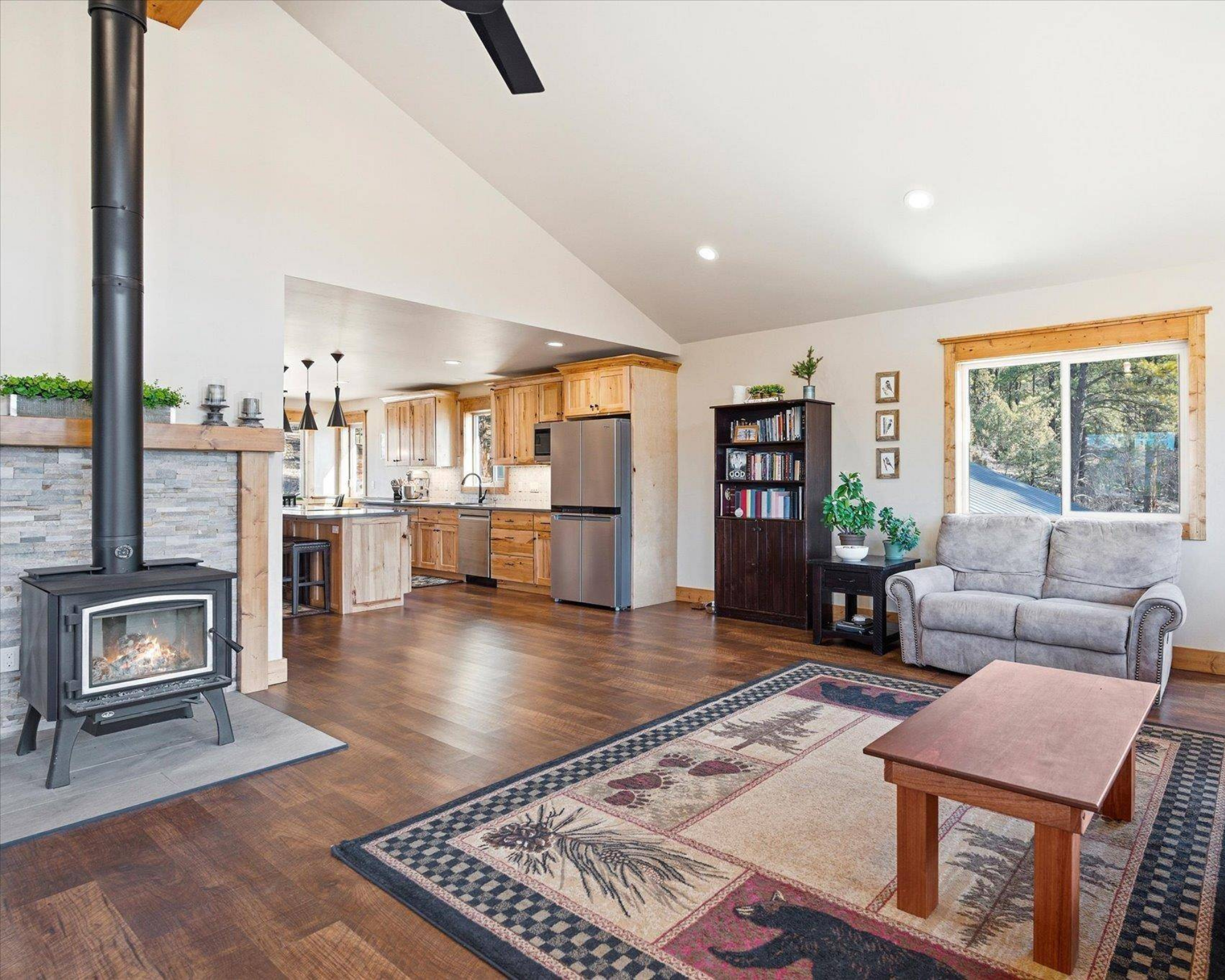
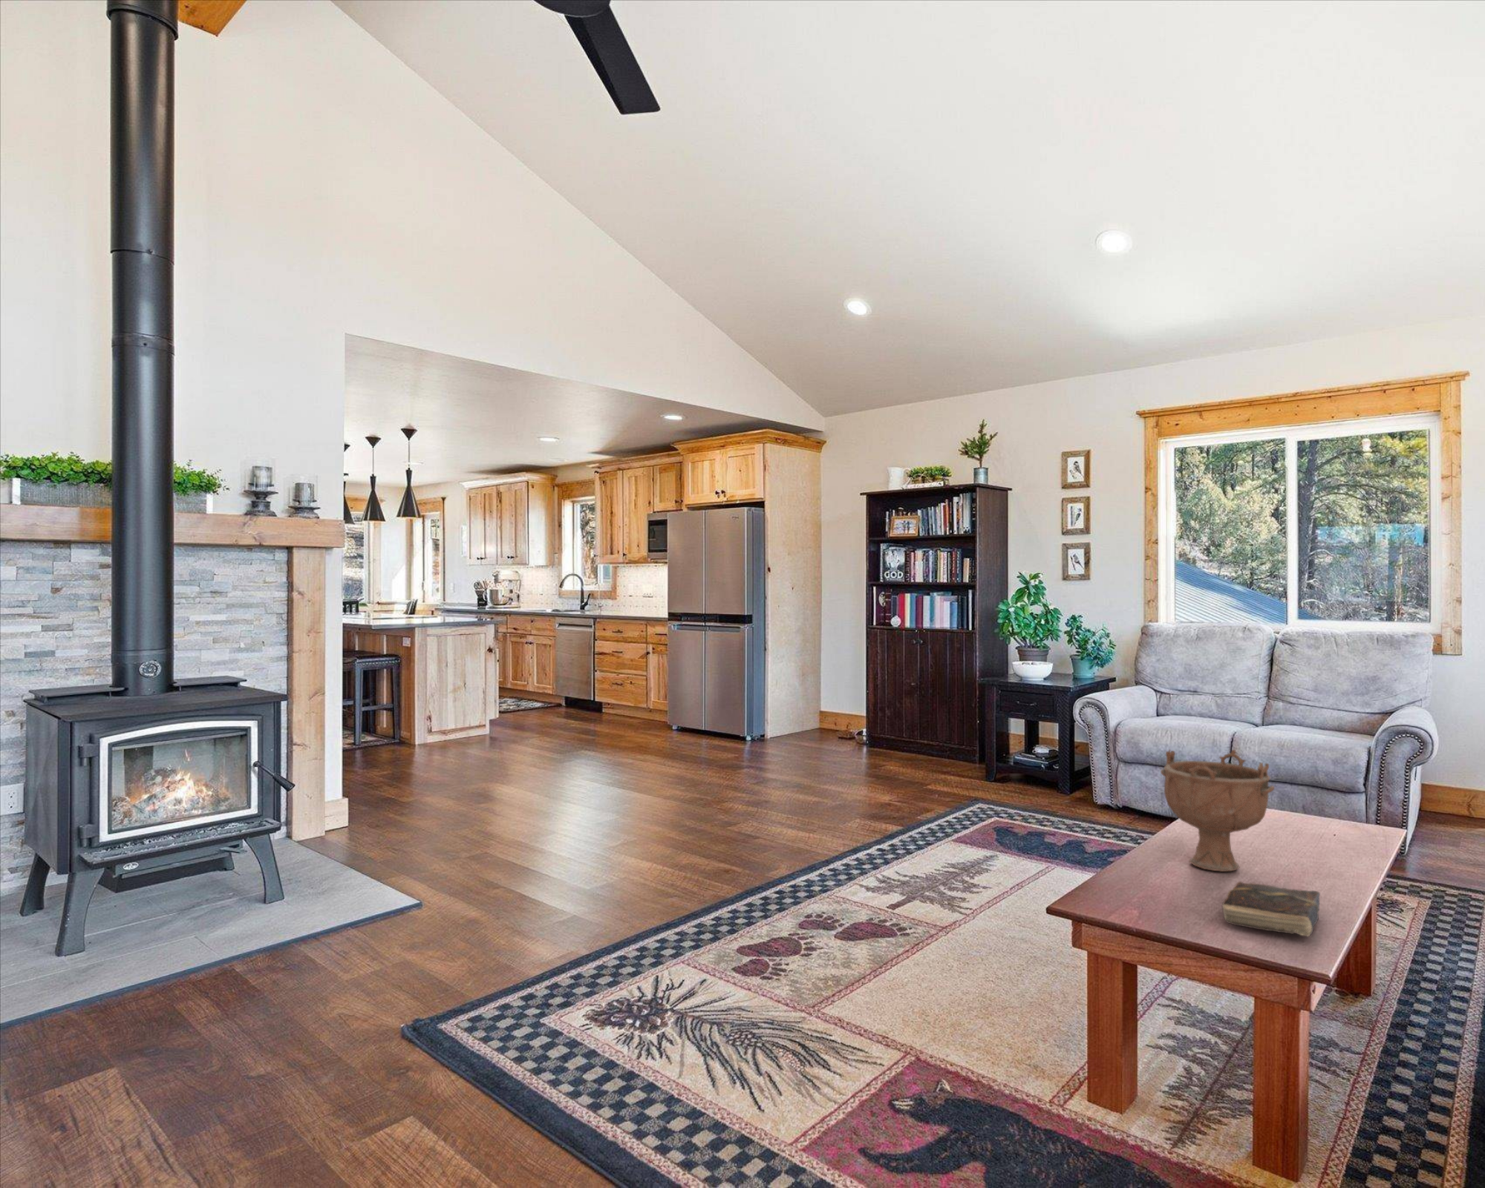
+ decorative bowl [1160,748,1275,873]
+ book [1222,880,1321,937]
